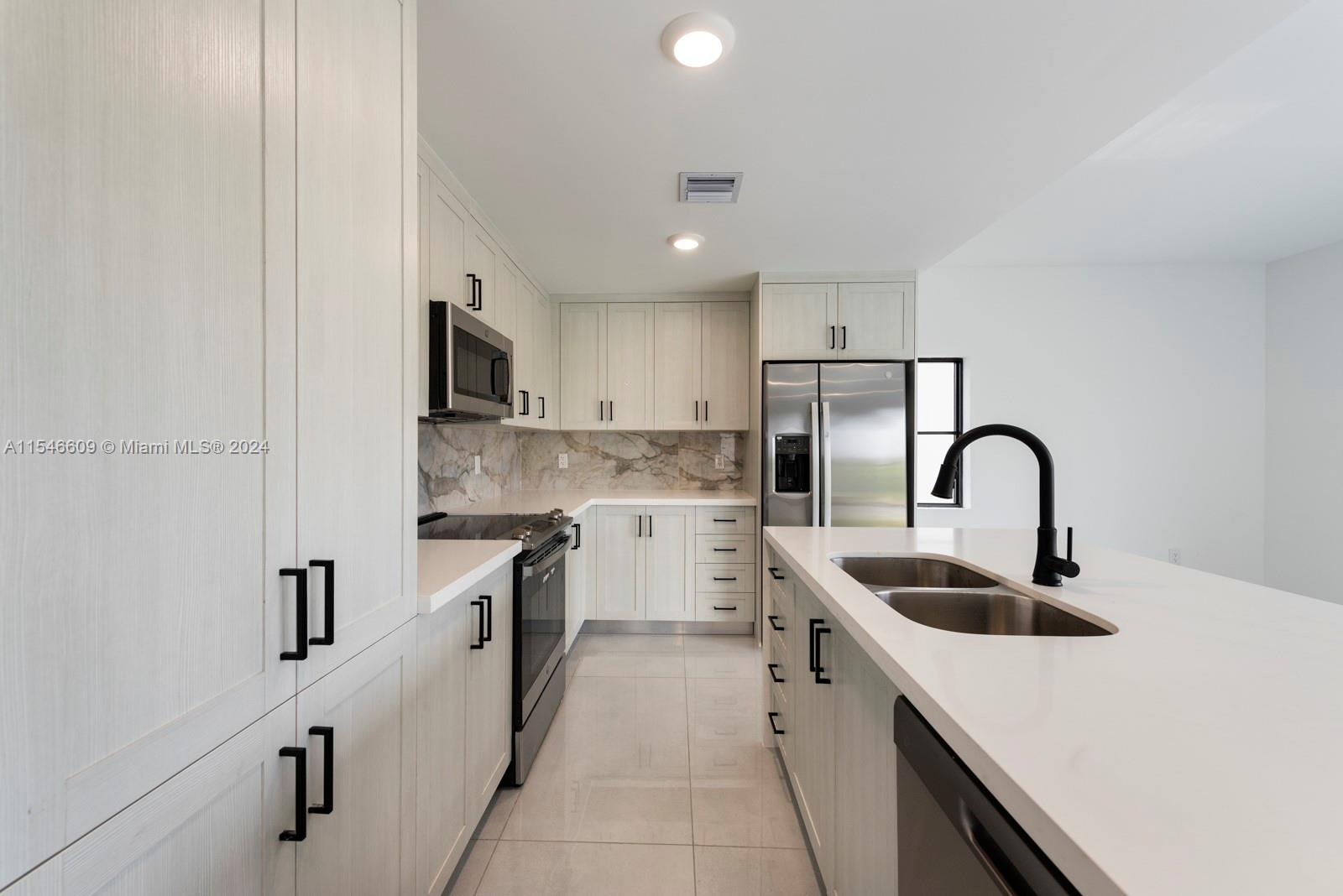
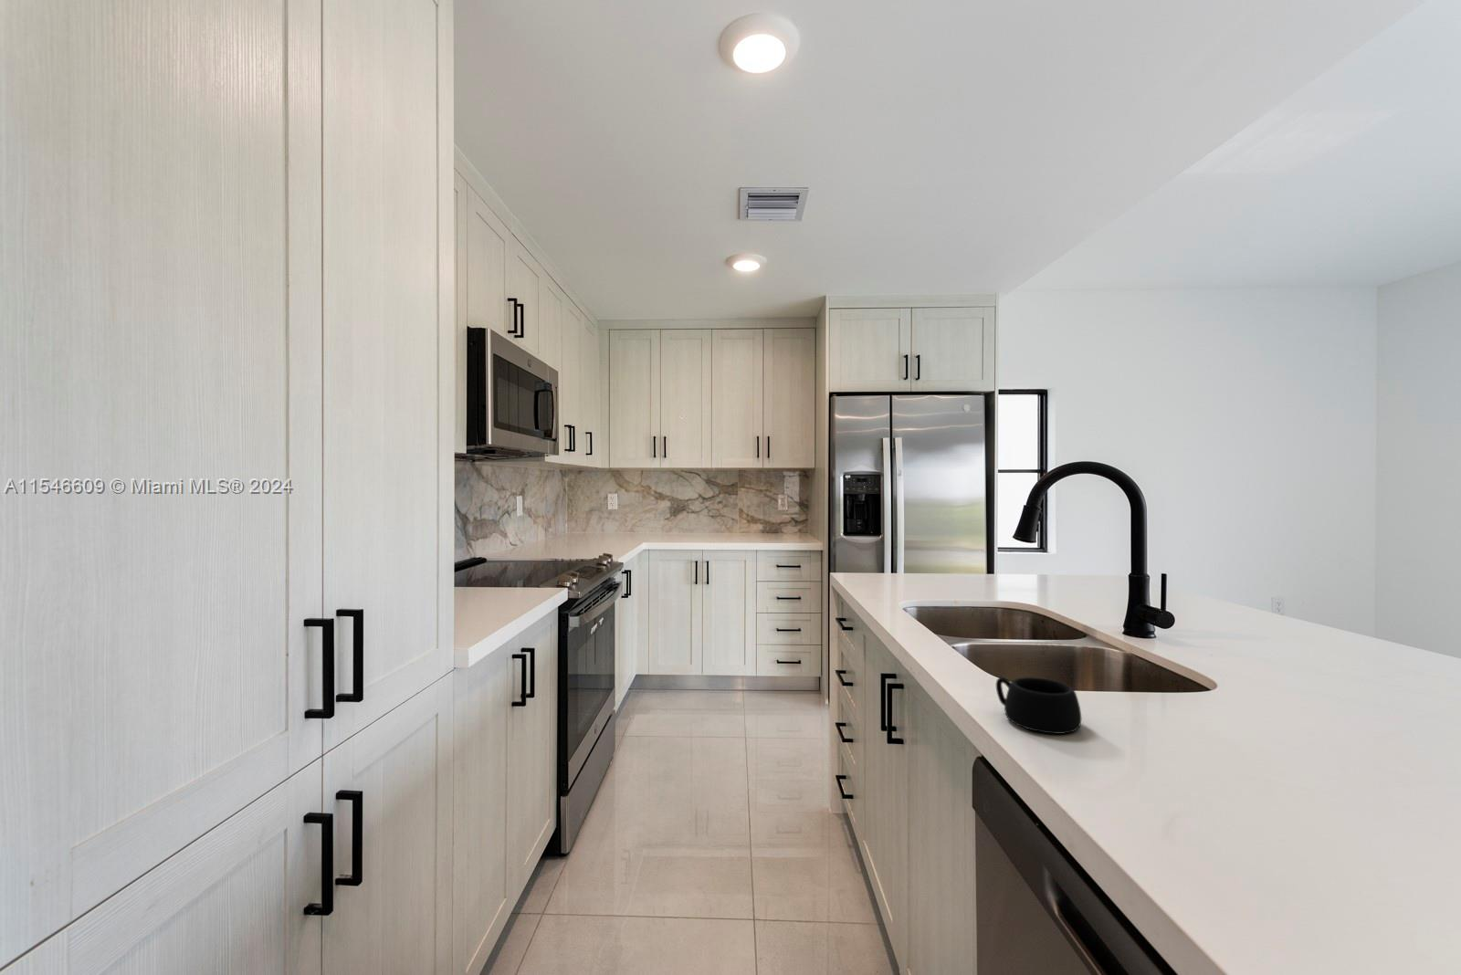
+ mug [995,677,1082,735]
